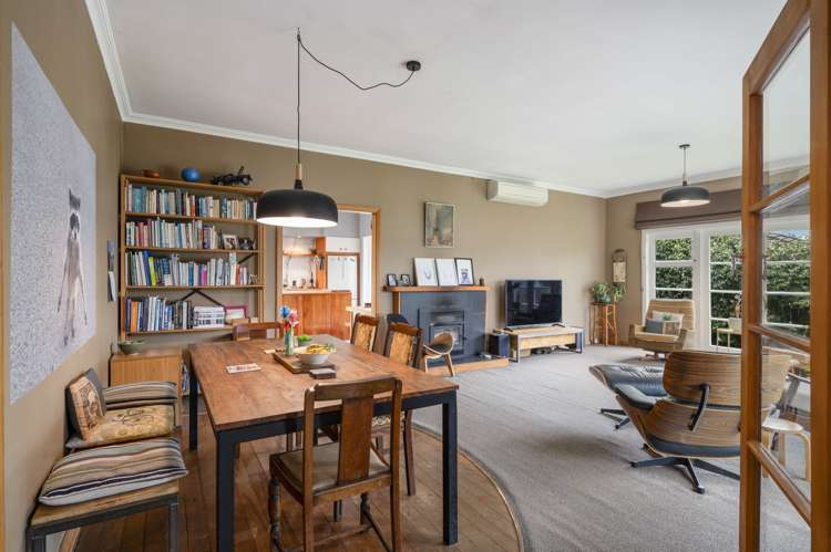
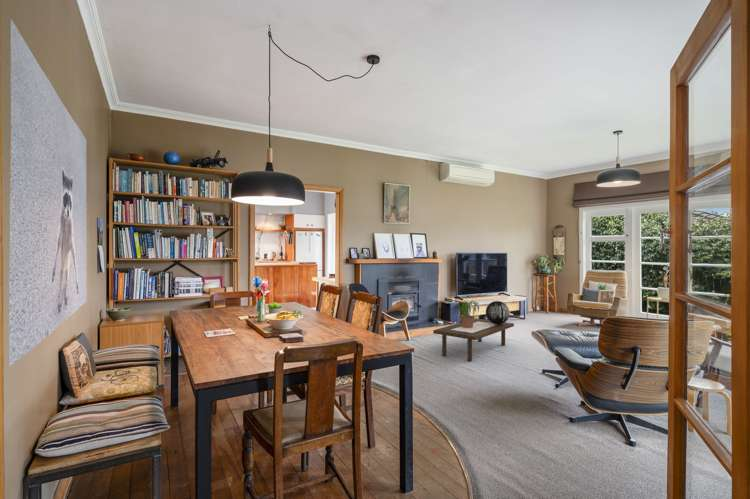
+ coffee table [432,318,515,362]
+ decorative sphere [485,300,511,324]
+ potted plant [453,299,481,328]
